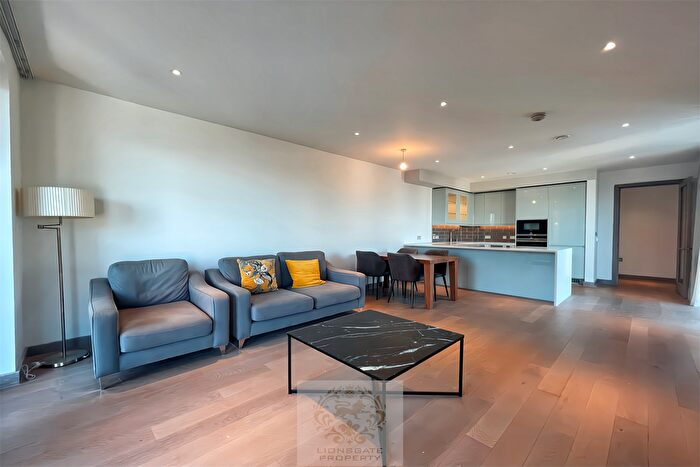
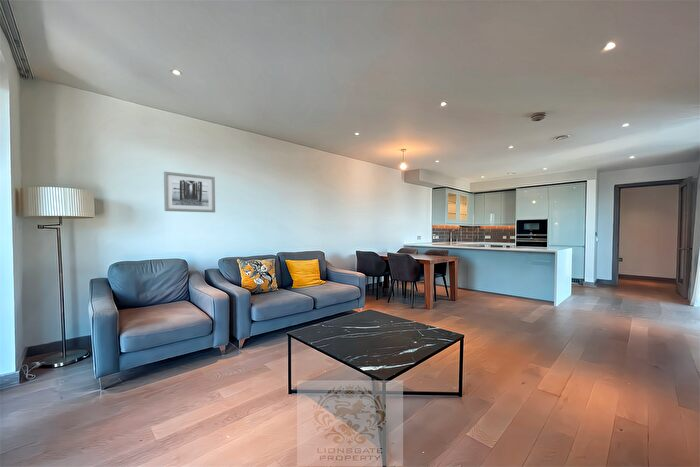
+ wall art [163,171,216,213]
